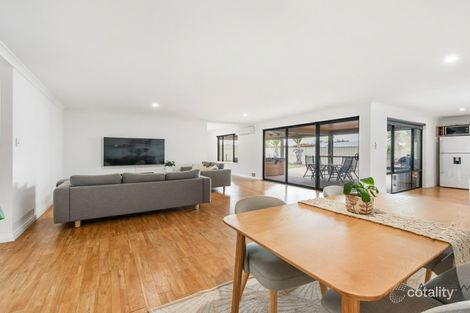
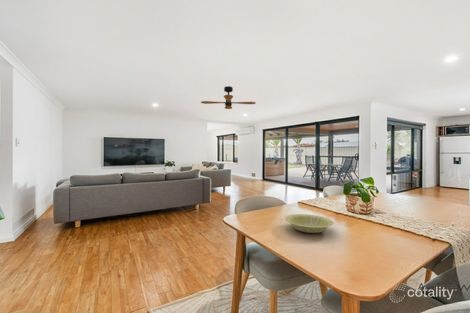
+ bowl [284,213,335,234]
+ ceiling fan [200,85,257,110]
